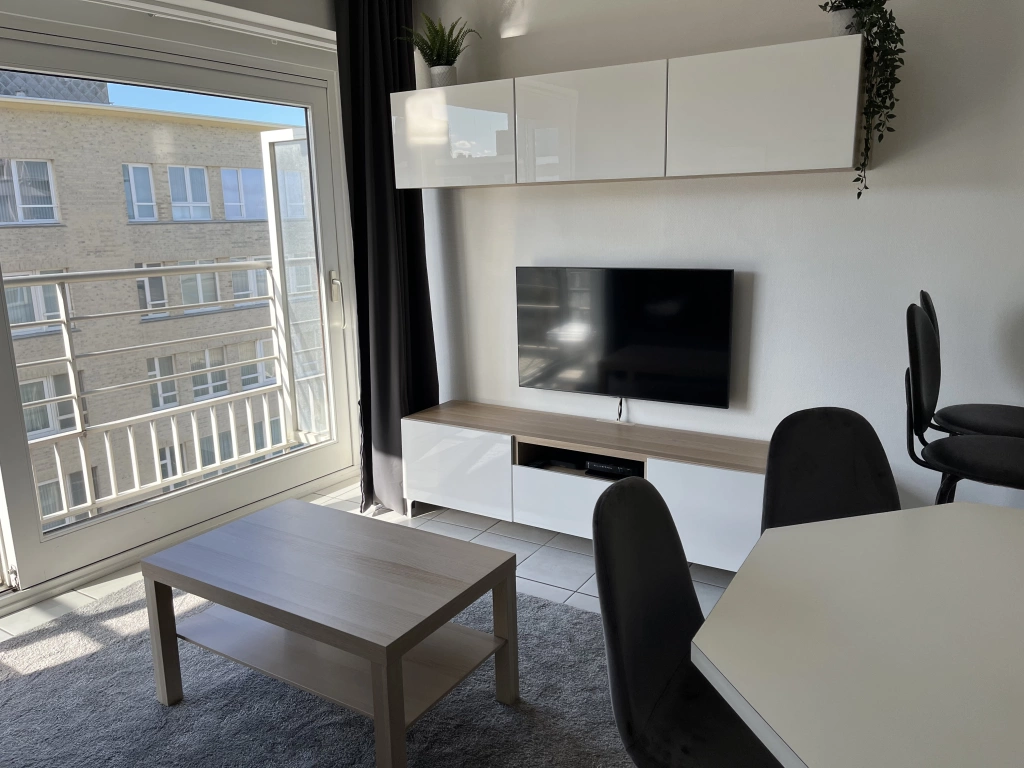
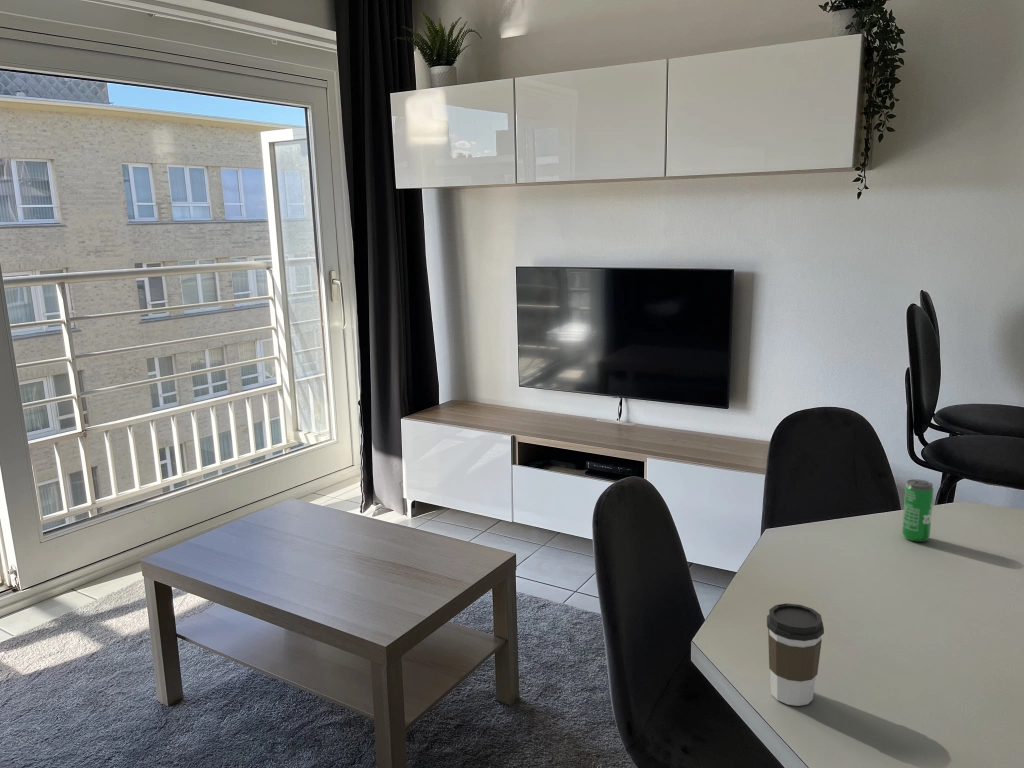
+ coffee cup [766,602,825,707]
+ beverage can [901,478,935,543]
